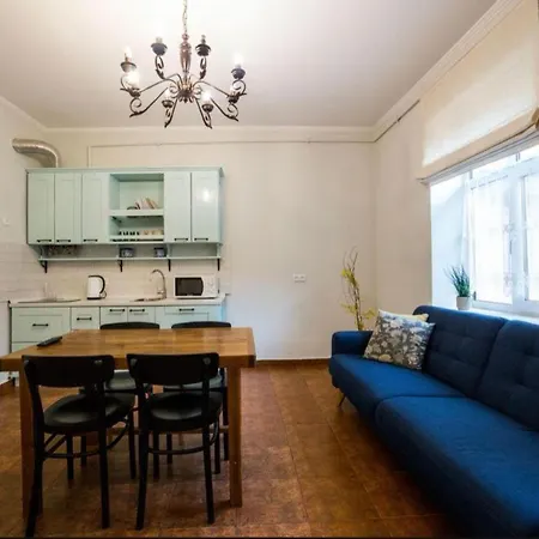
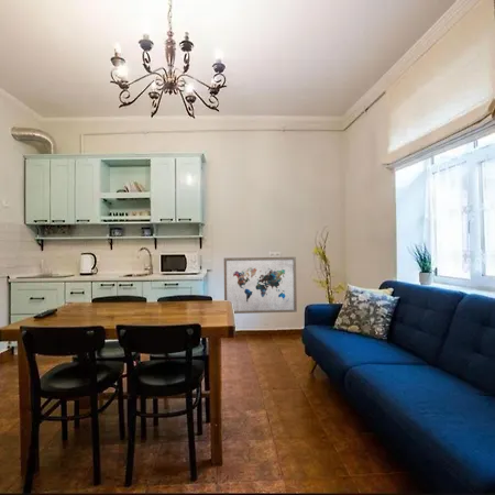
+ wall art [223,256,298,315]
